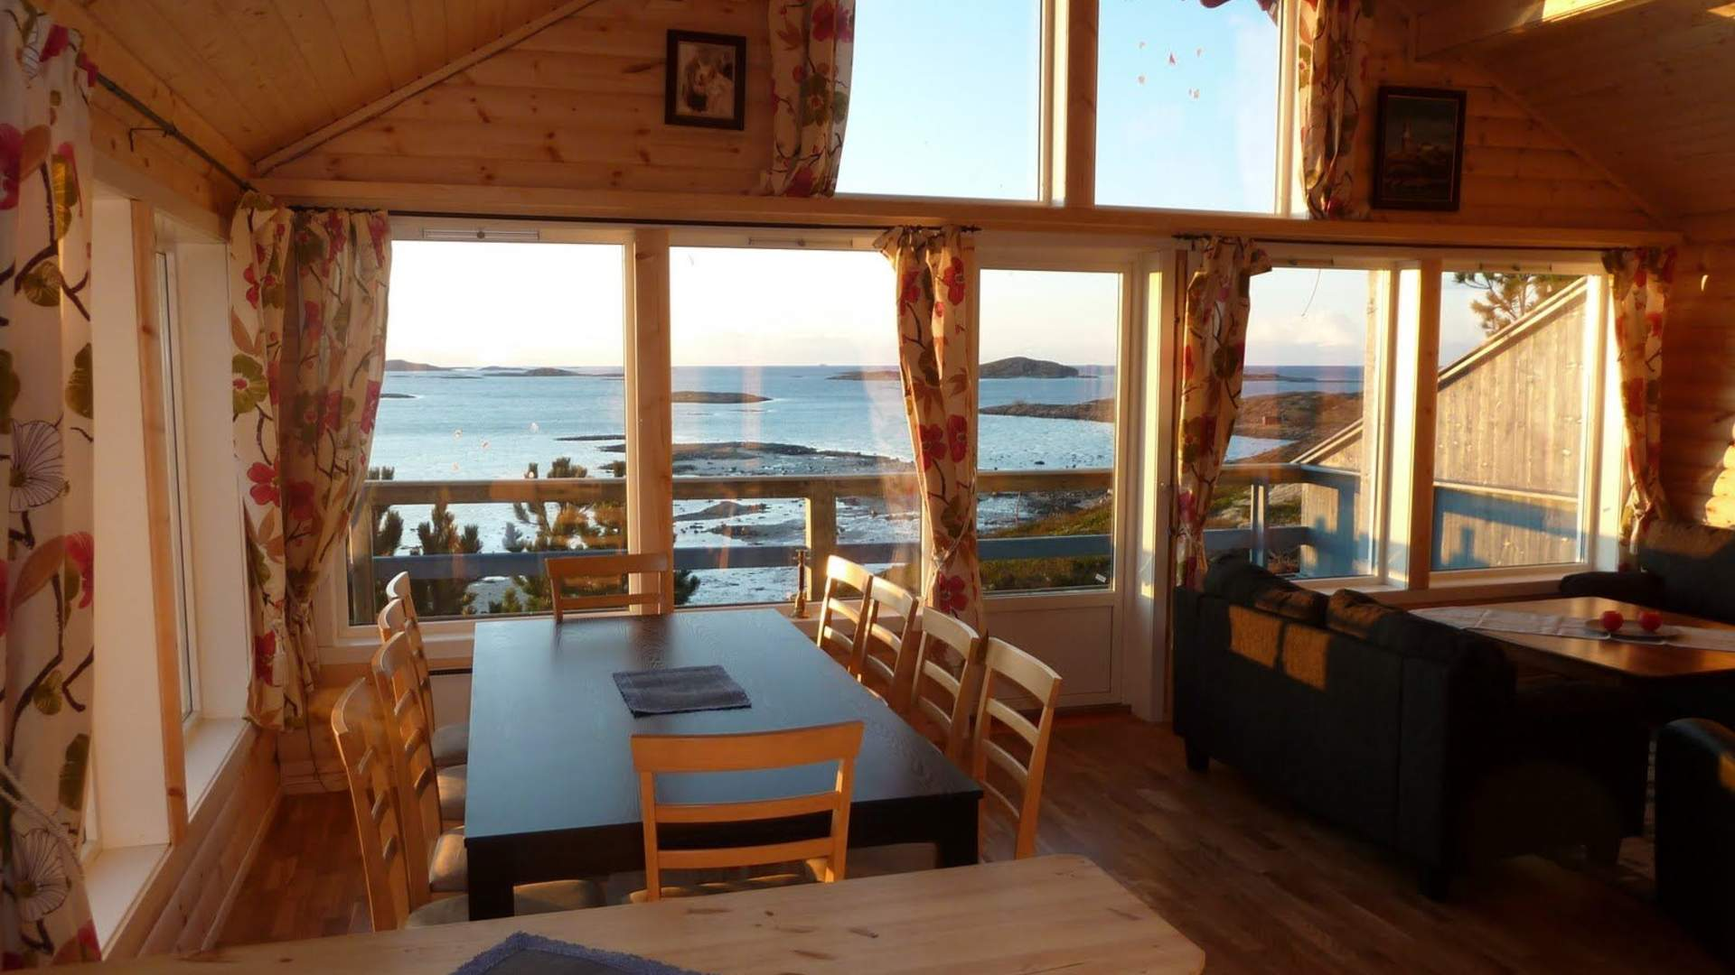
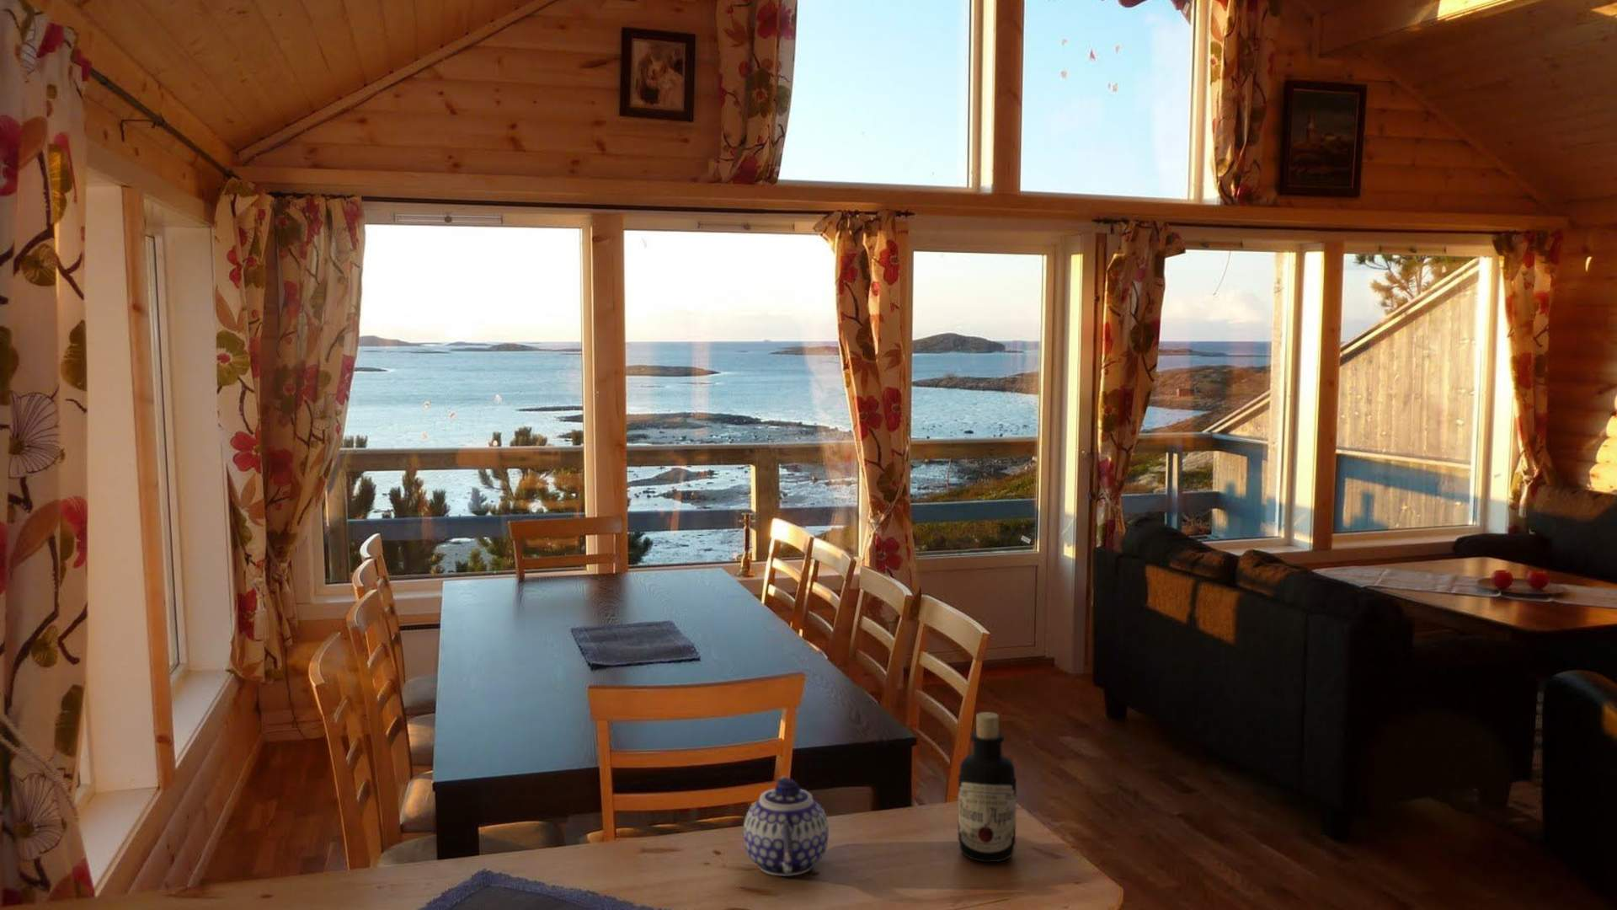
+ bottle [957,711,1017,863]
+ teapot [743,774,830,877]
